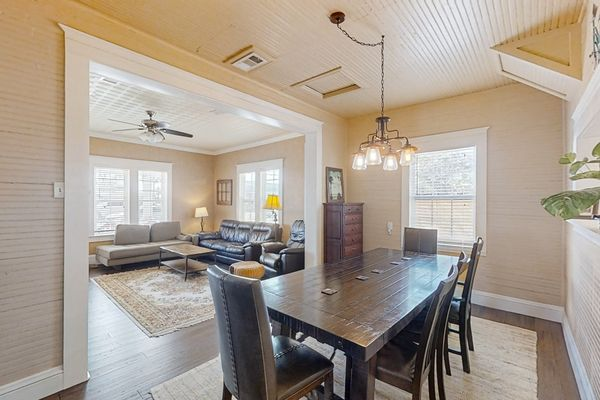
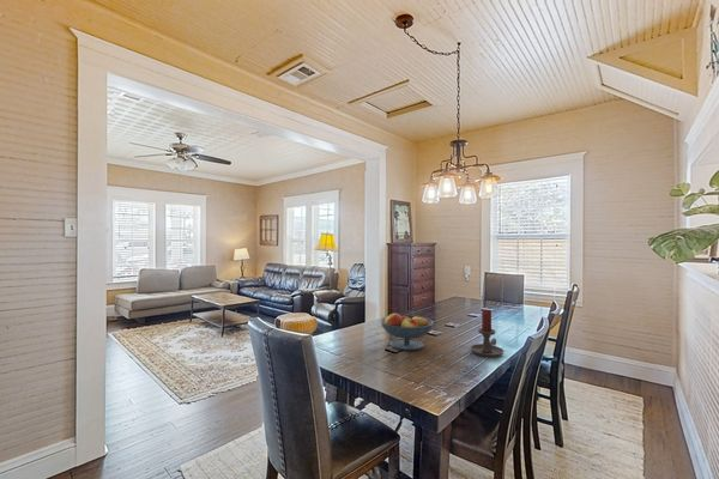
+ candle holder [469,308,504,358]
+ fruit bowl [380,313,435,352]
